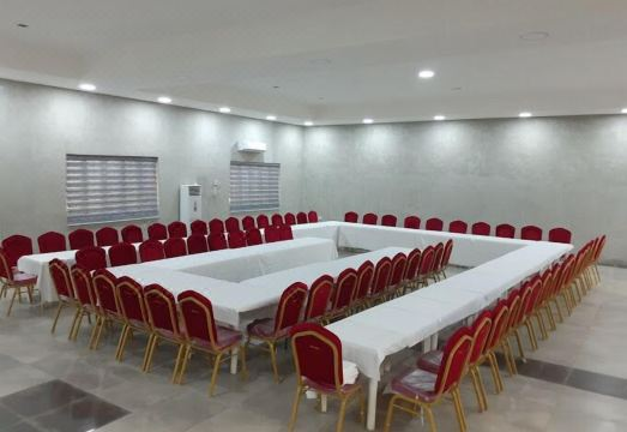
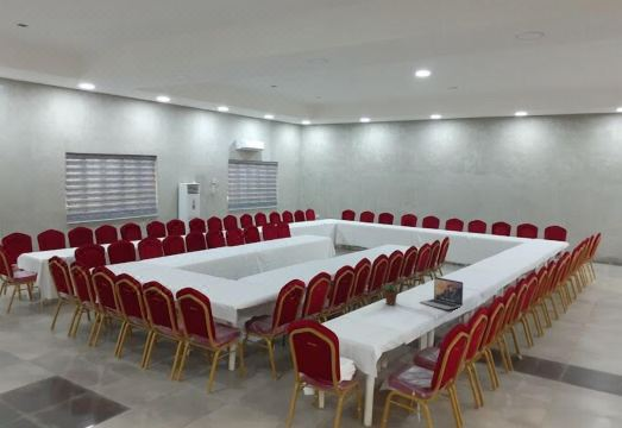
+ potted plant [381,282,402,306]
+ laptop [419,276,464,310]
